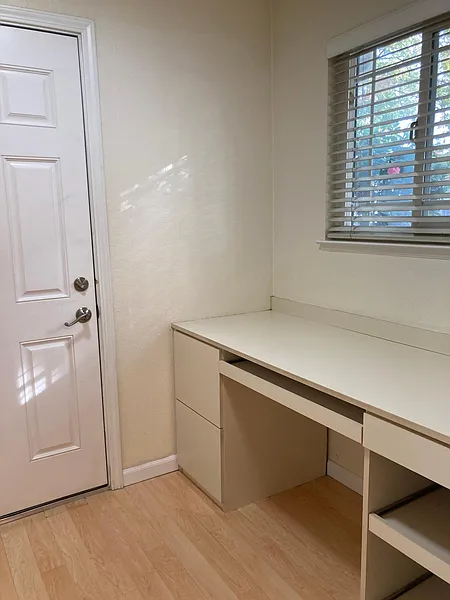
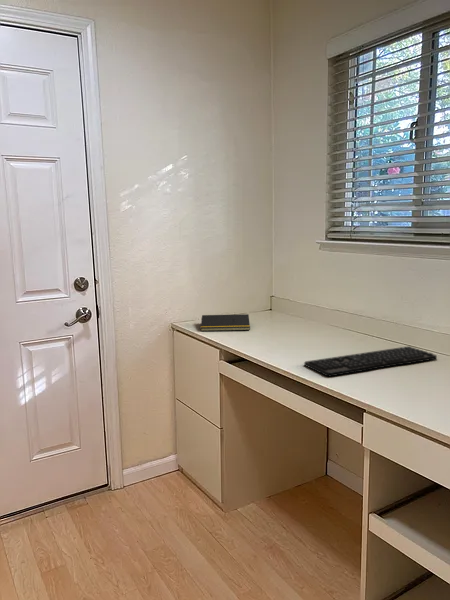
+ notepad [200,313,251,332]
+ keyboard [303,345,438,378]
